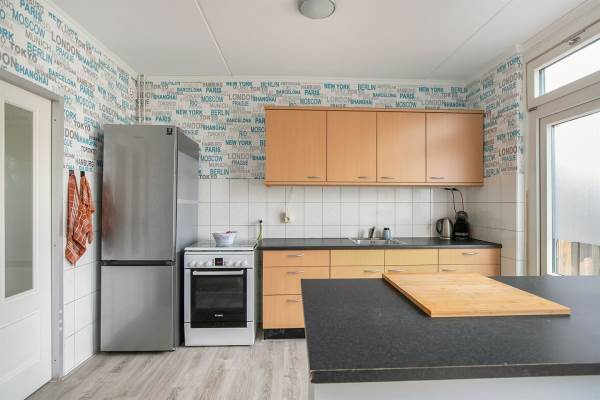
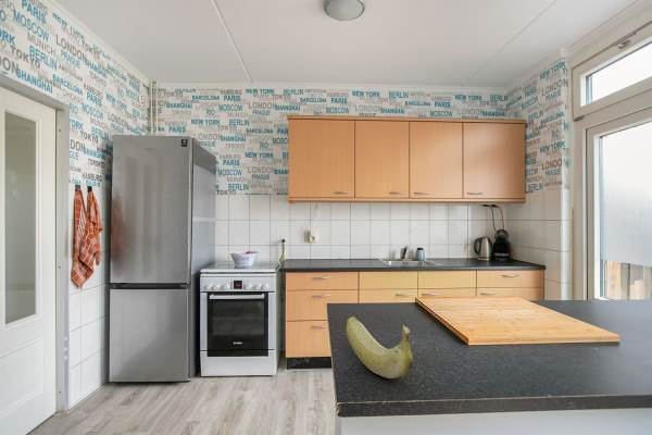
+ banana [346,315,414,380]
